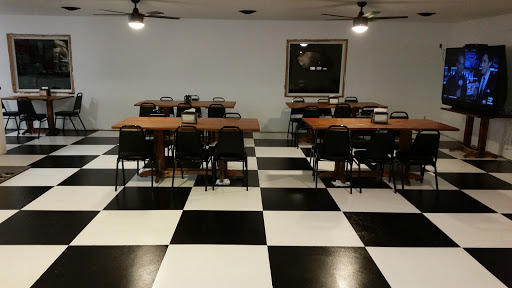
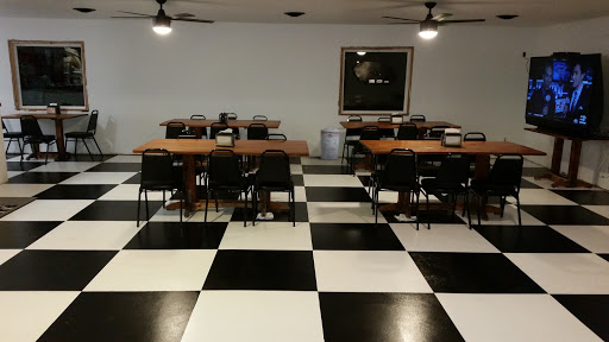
+ trash can [319,125,341,162]
